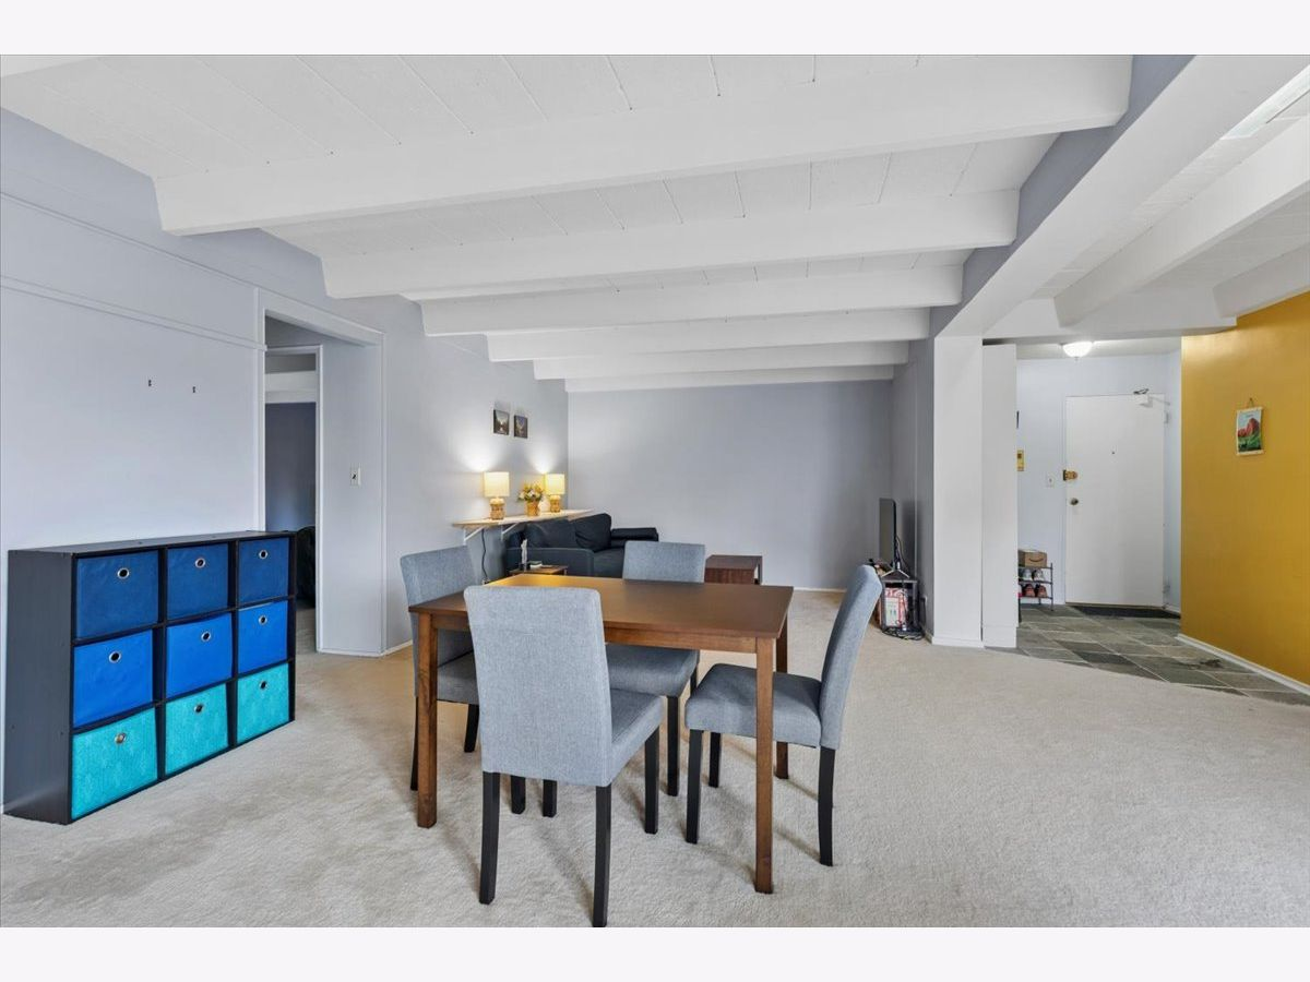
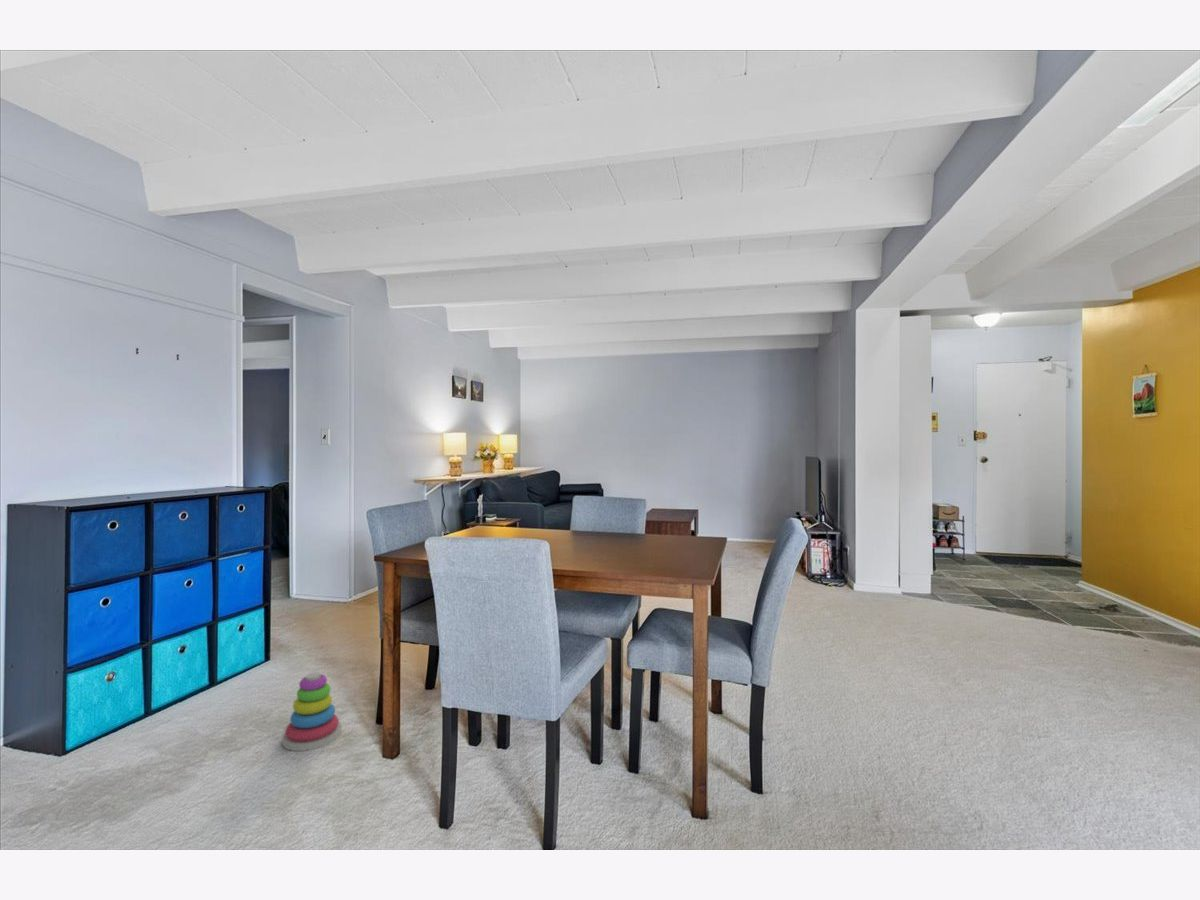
+ stacking toy [281,672,342,752]
